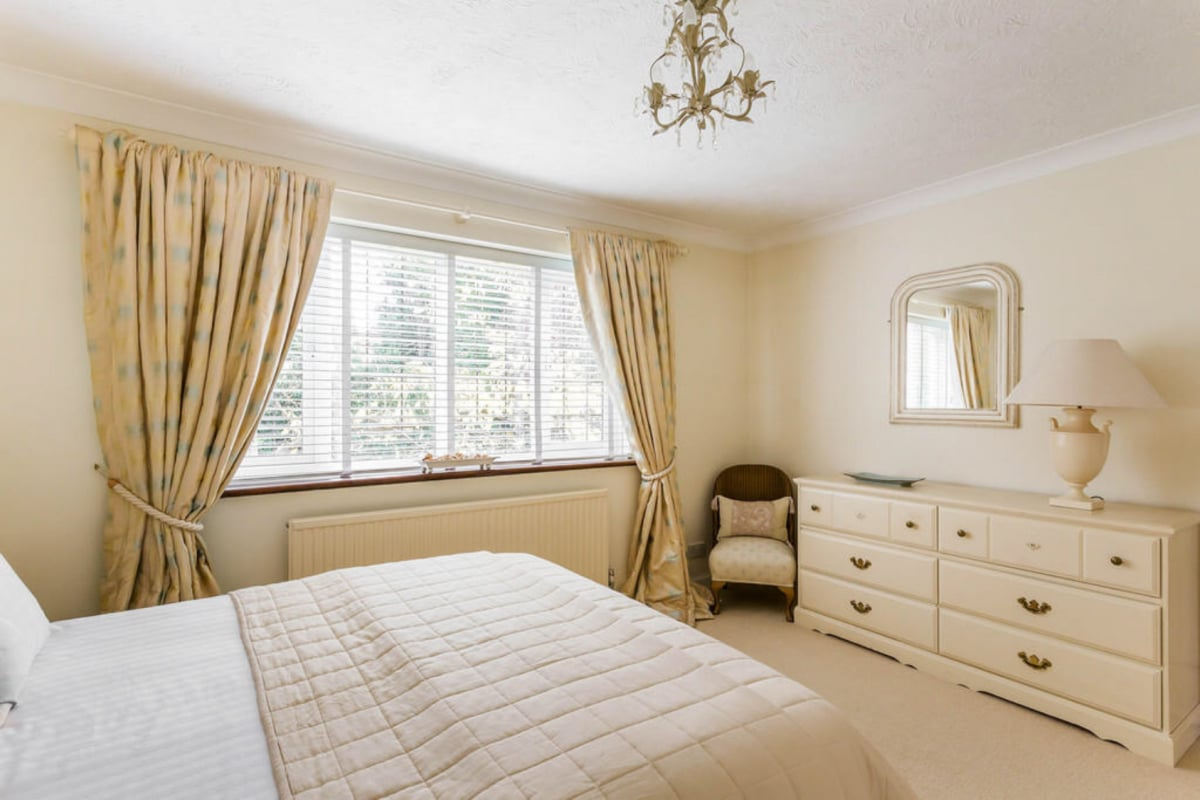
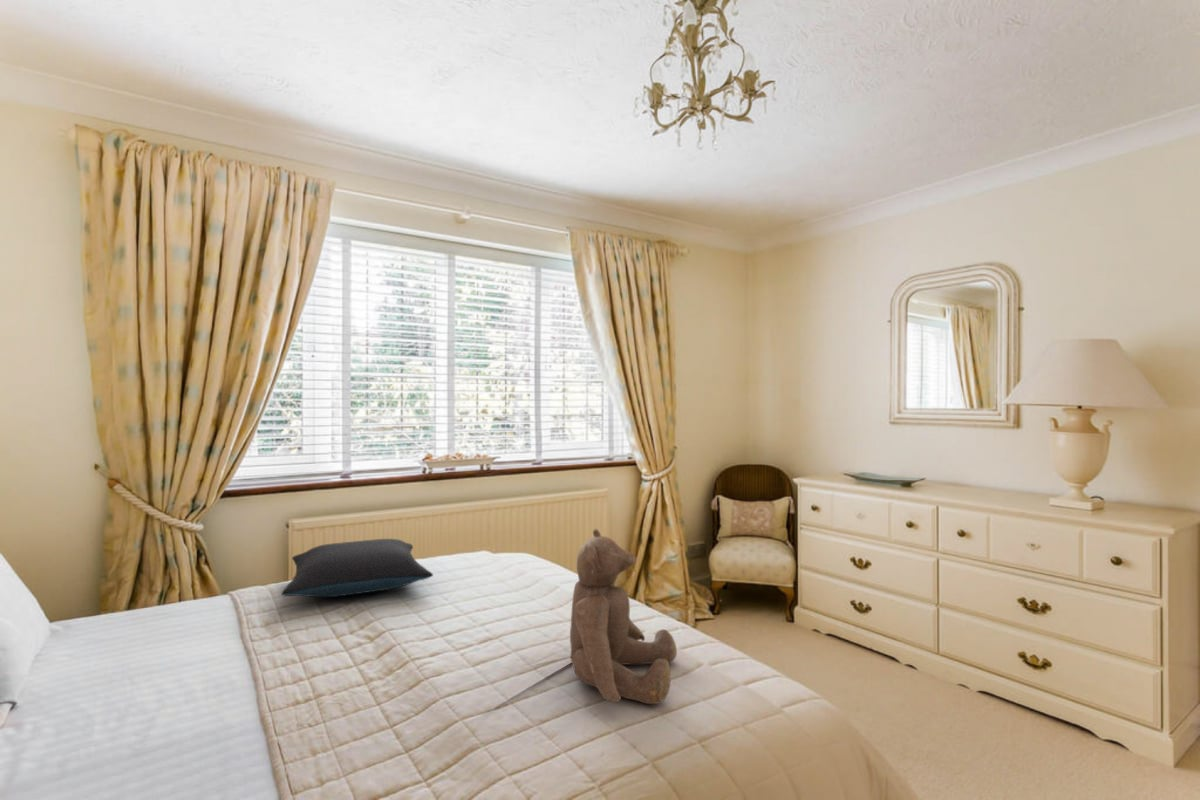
+ pillow [280,538,434,598]
+ teddy bear [569,528,678,705]
